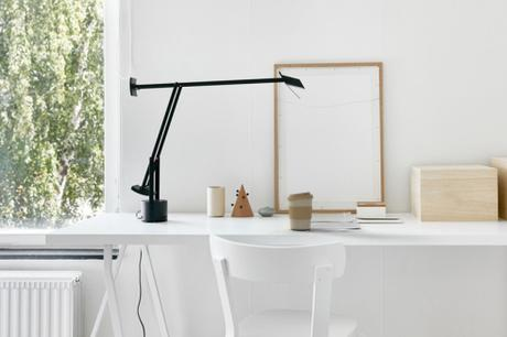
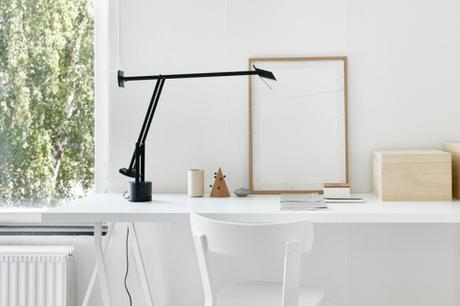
- coffee cup [285,191,314,230]
